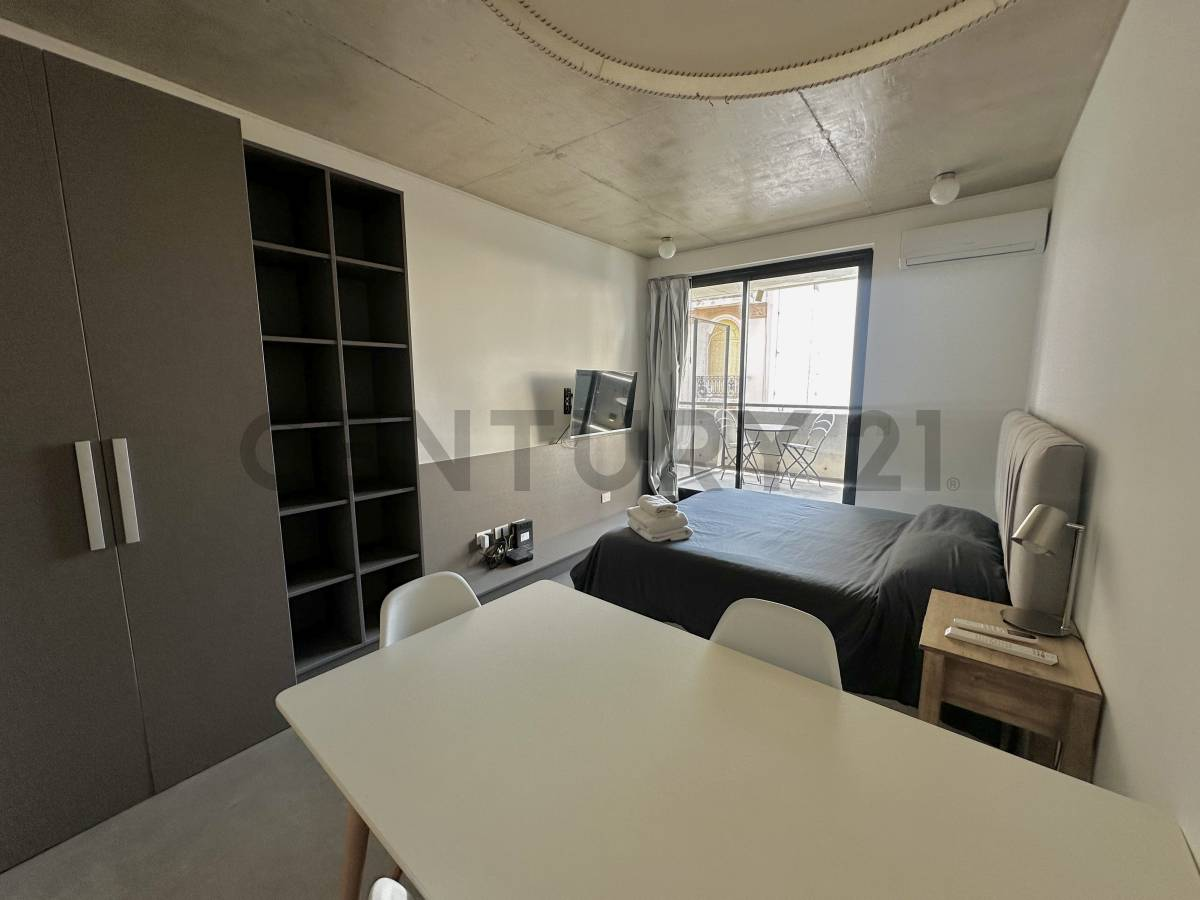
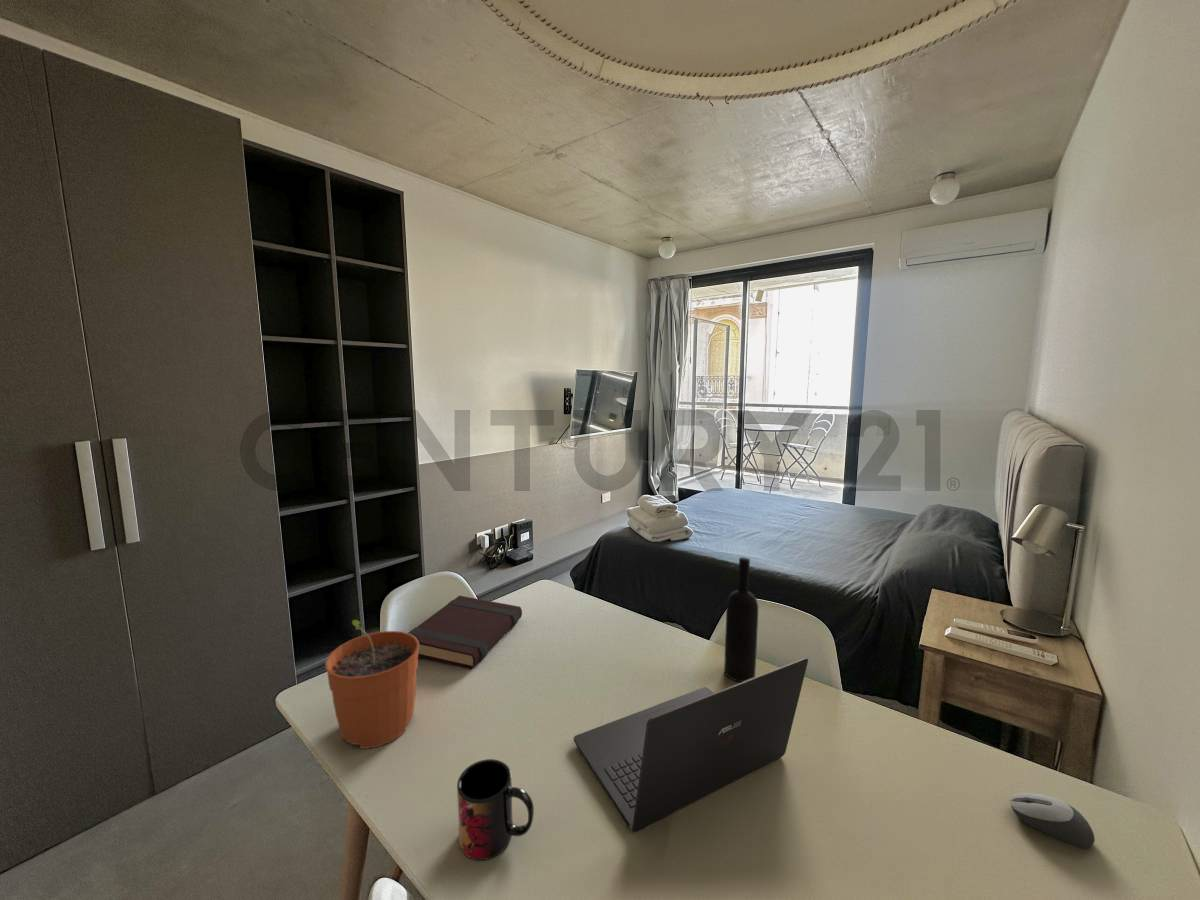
+ laptop [573,657,809,833]
+ book [408,595,523,670]
+ plant pot [324,619,419,750]
+ wine bottle [723,556,759,683]
+ mug [456,758,535,861]
+ computer mouse [1009,792,1096,849]
